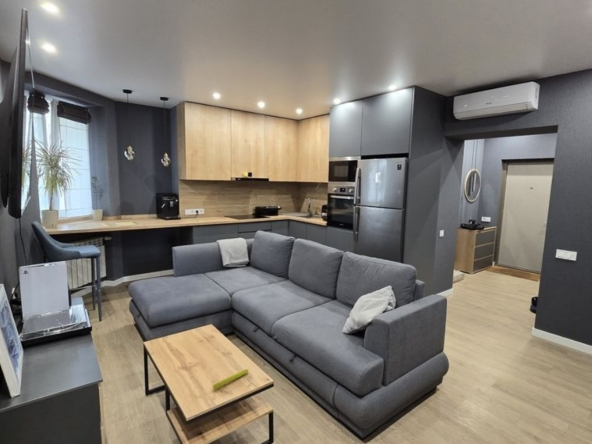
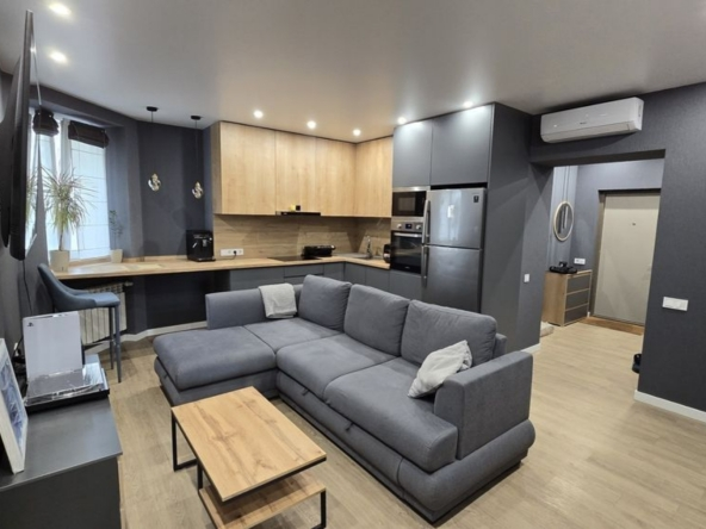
- candle [212,368,250,391]
